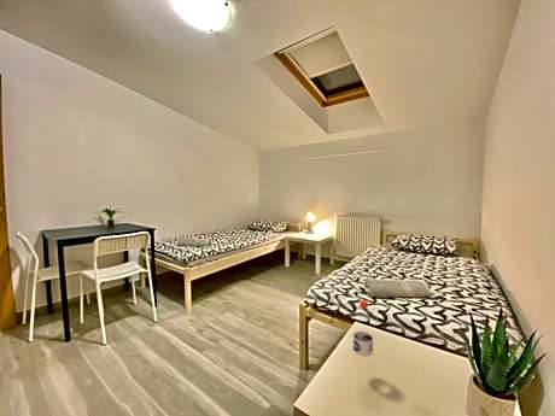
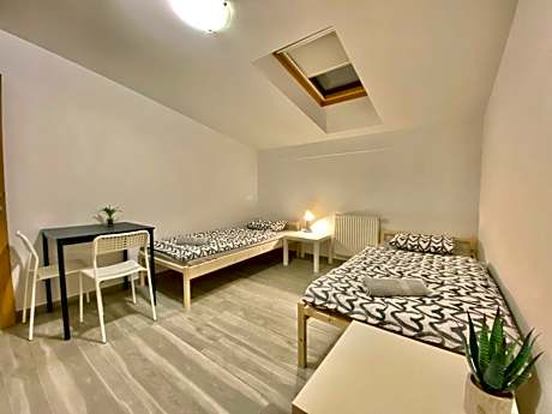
- water bottle [352,299,374,358]
